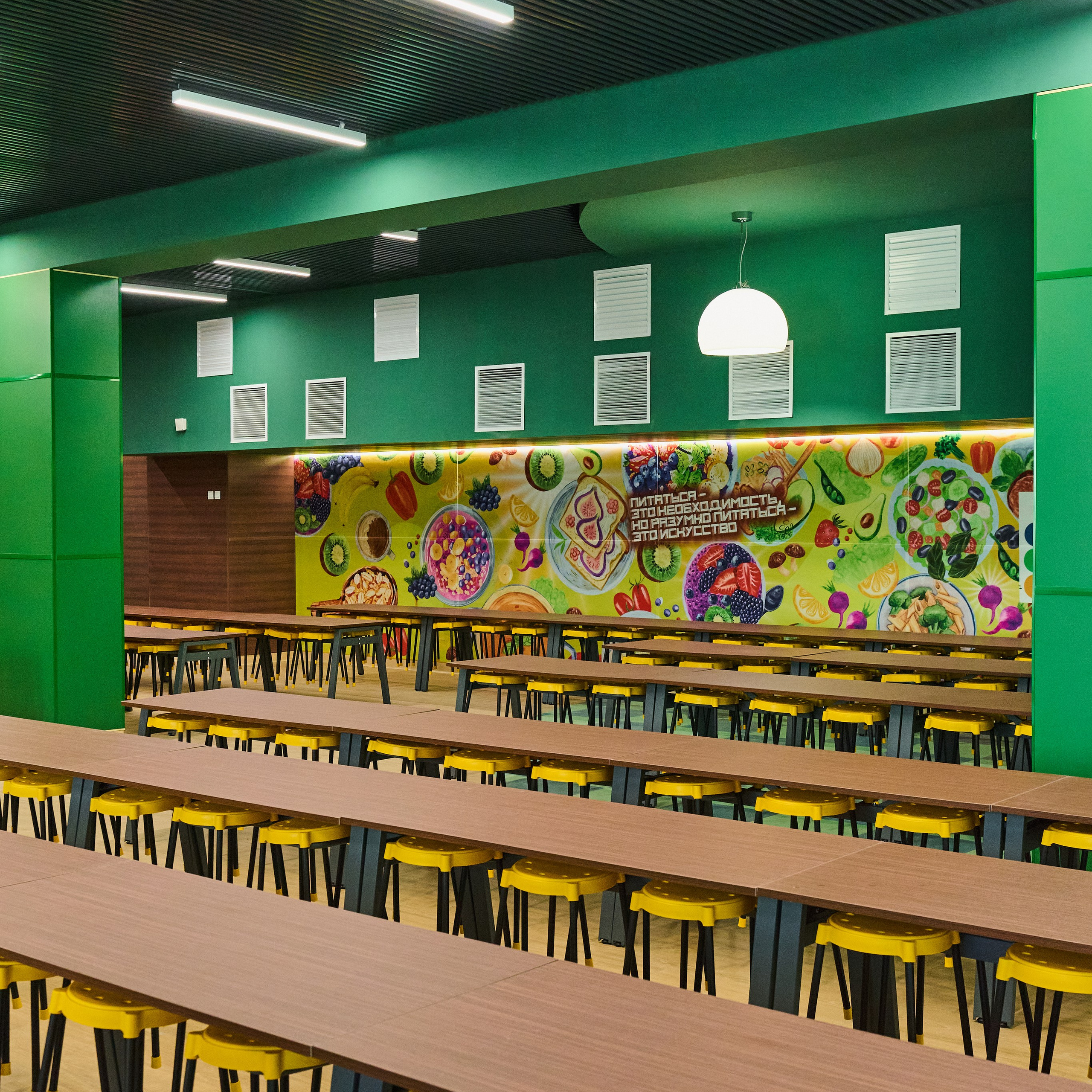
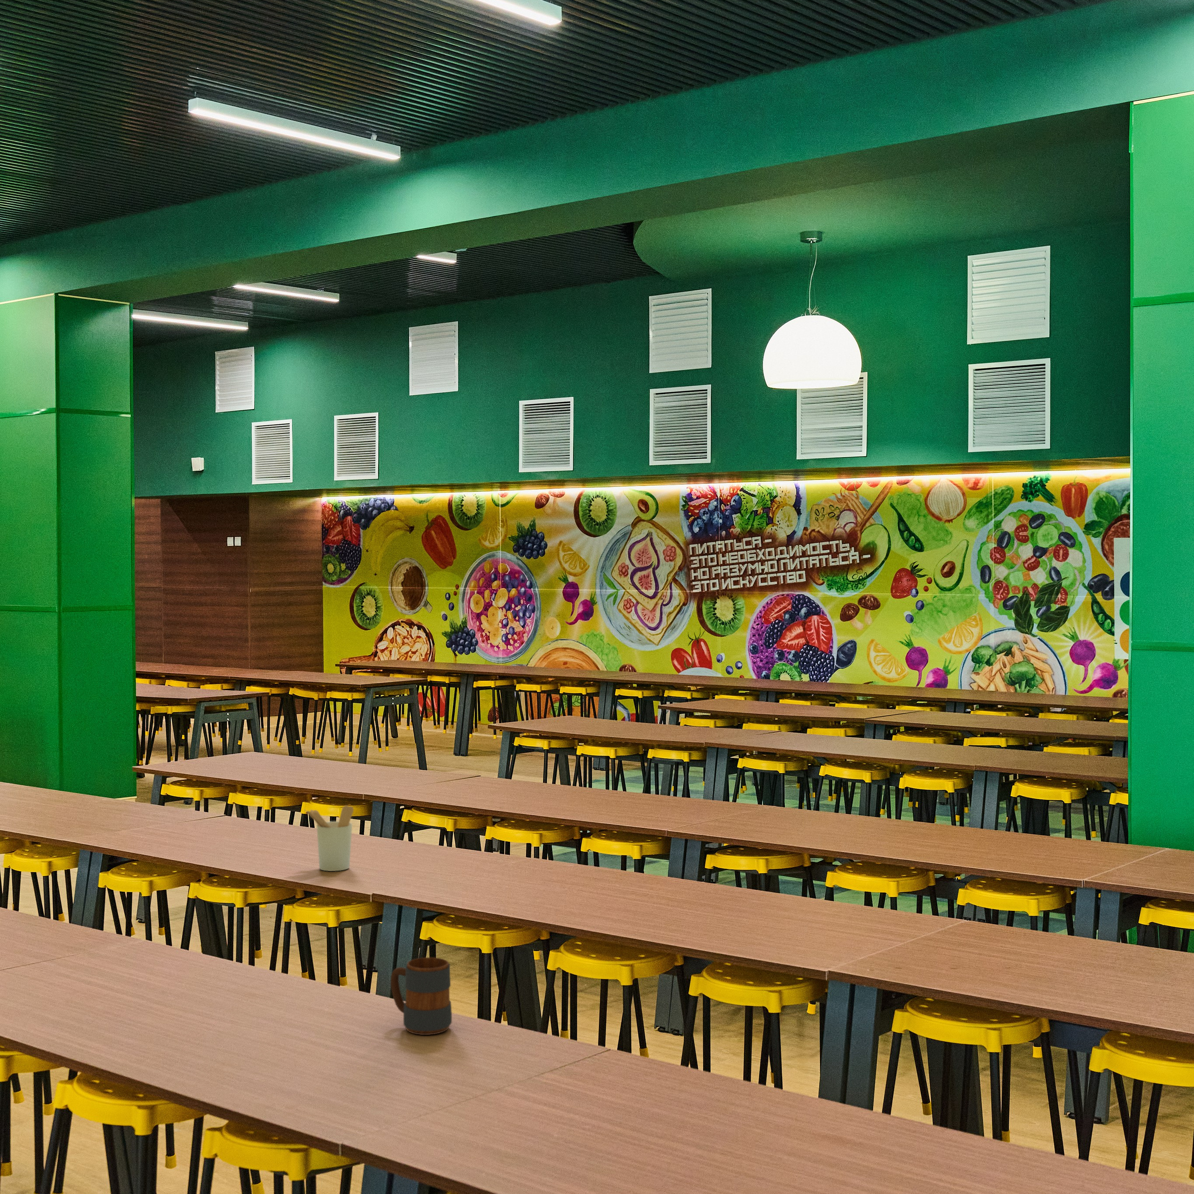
+ utensil holder [304,805,354,871]
+ mug [390,957,453,1035]
